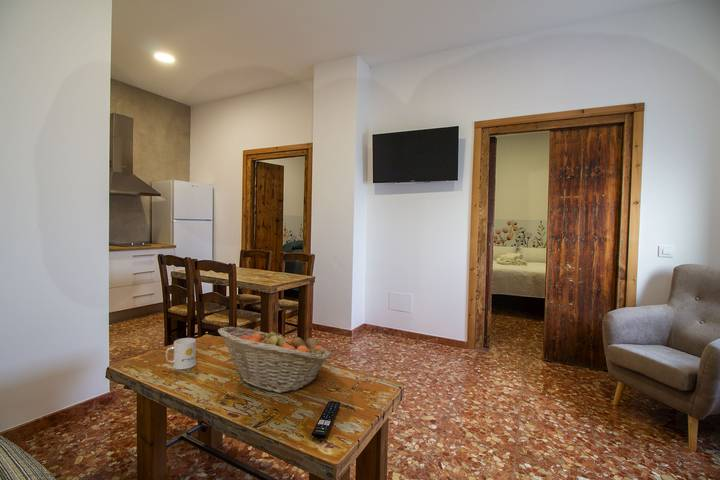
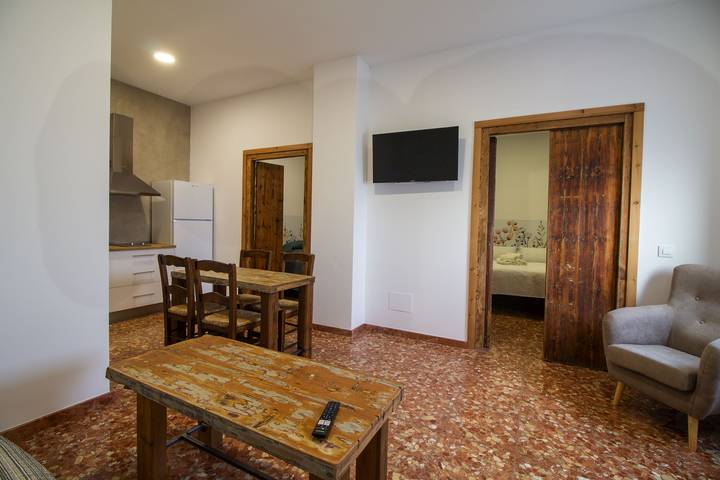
- mug [165,337,197,370]
- fruit basket [217,326,331,394]
